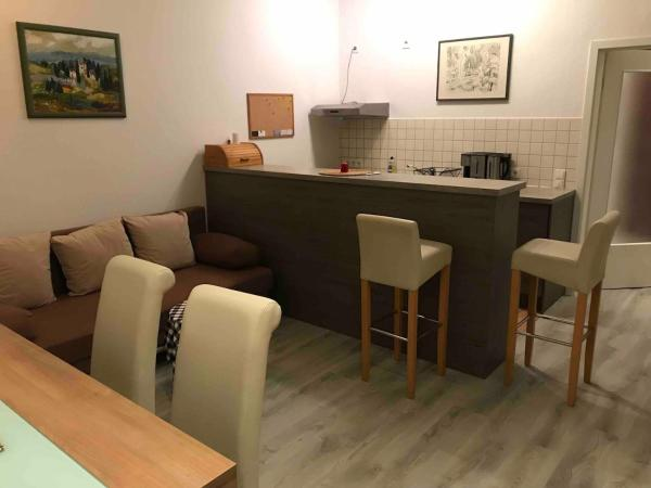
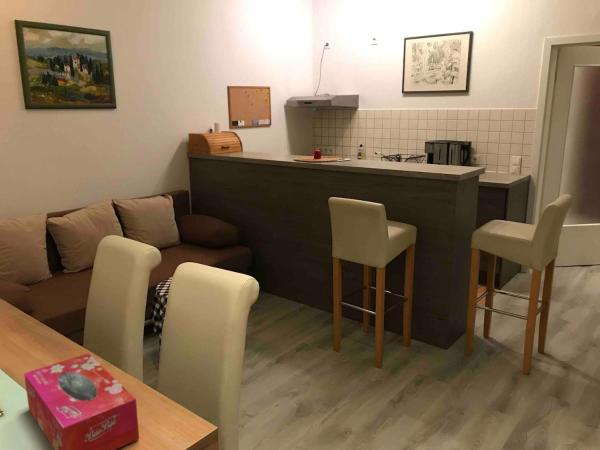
+ tissue box [23,352,140,450]
